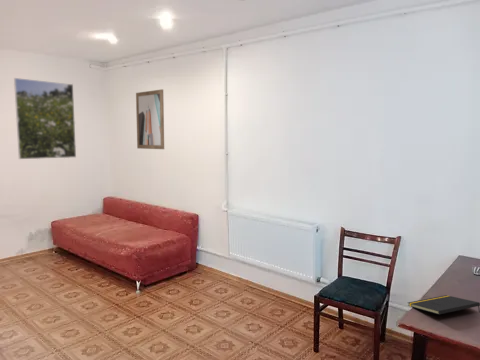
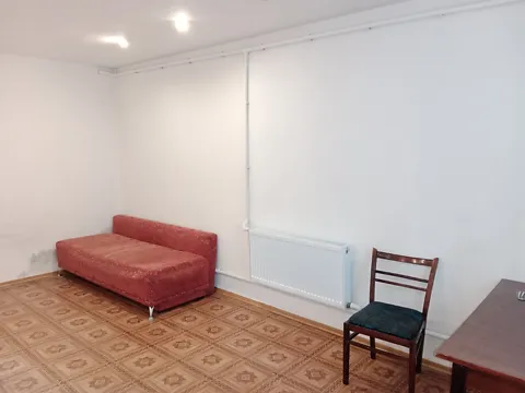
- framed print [13,77,77,160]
- notepad [407,294,480,315]
- wall art [135,88,165,150]
